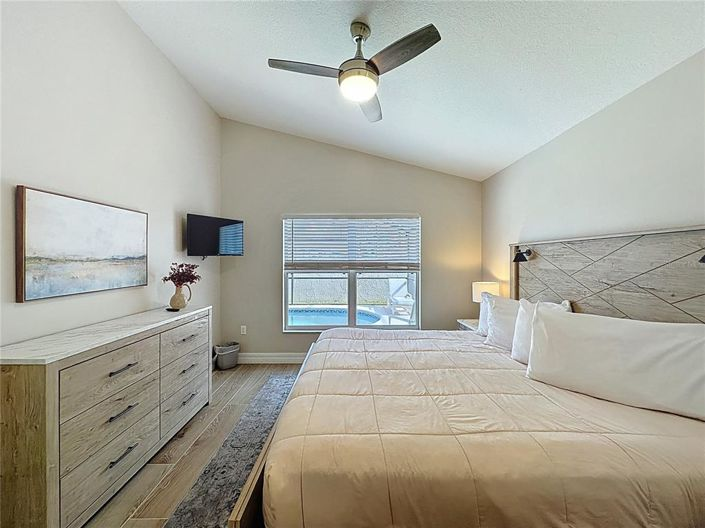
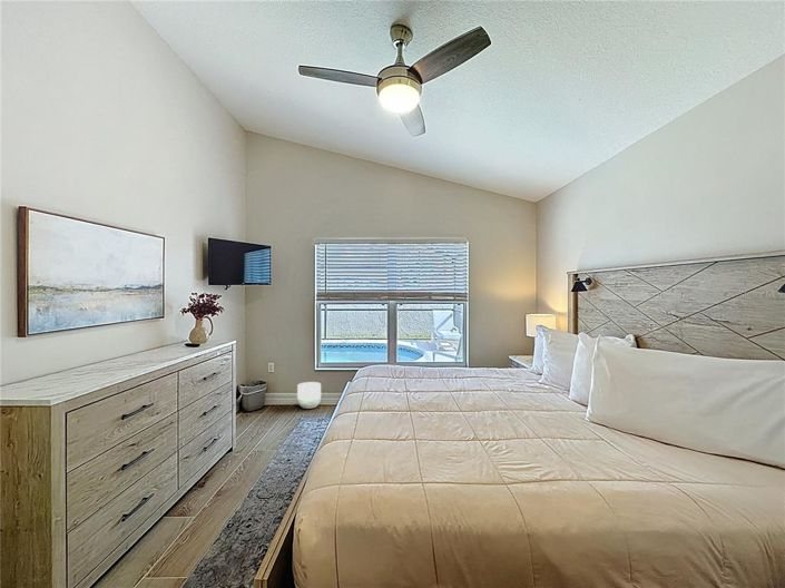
+ planter [296,381,322,410]
